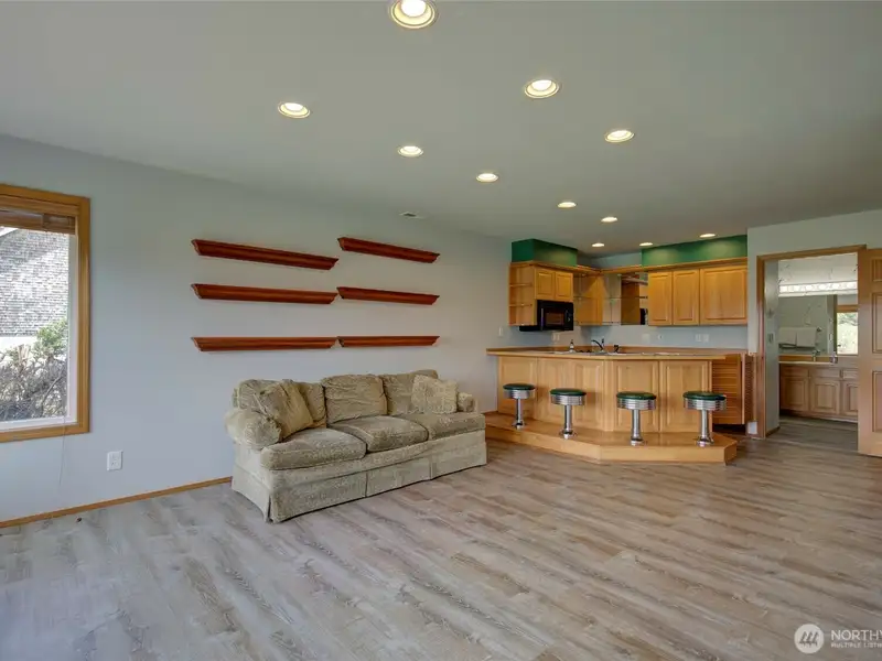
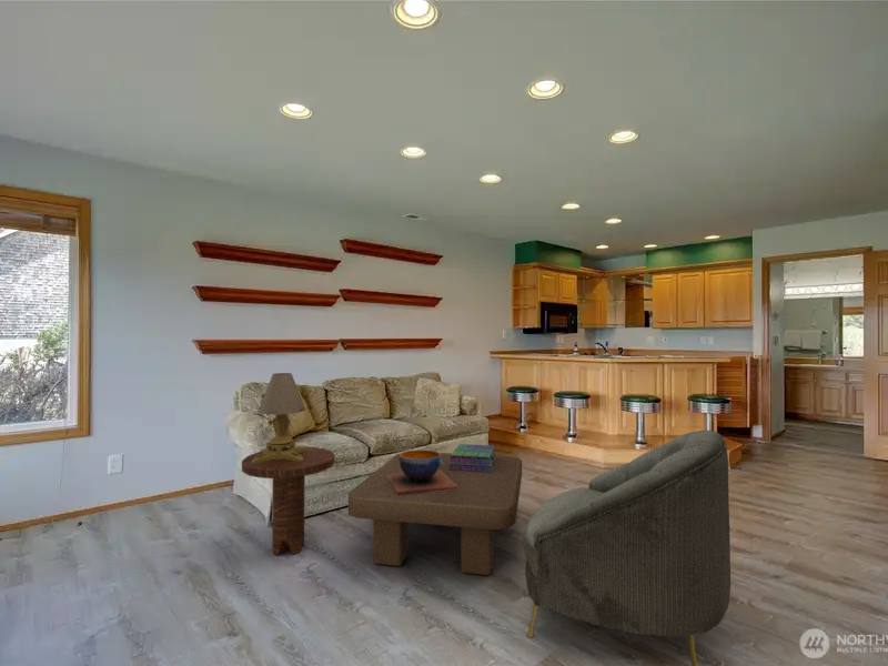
+ decorative bowl [386,448,458,496]
+ armchair [522,430,731,666]
+ side table [241,445,336,556]
+ stack of books [450,443,496,472]
+ coffee table [347,452,523,576]
+ lamp [252,372,307,464]
